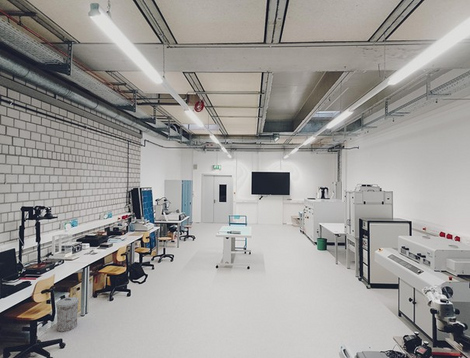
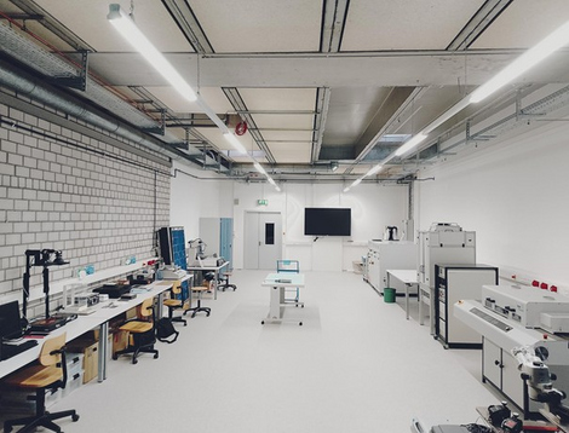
- trash can [55,296,80,333]
